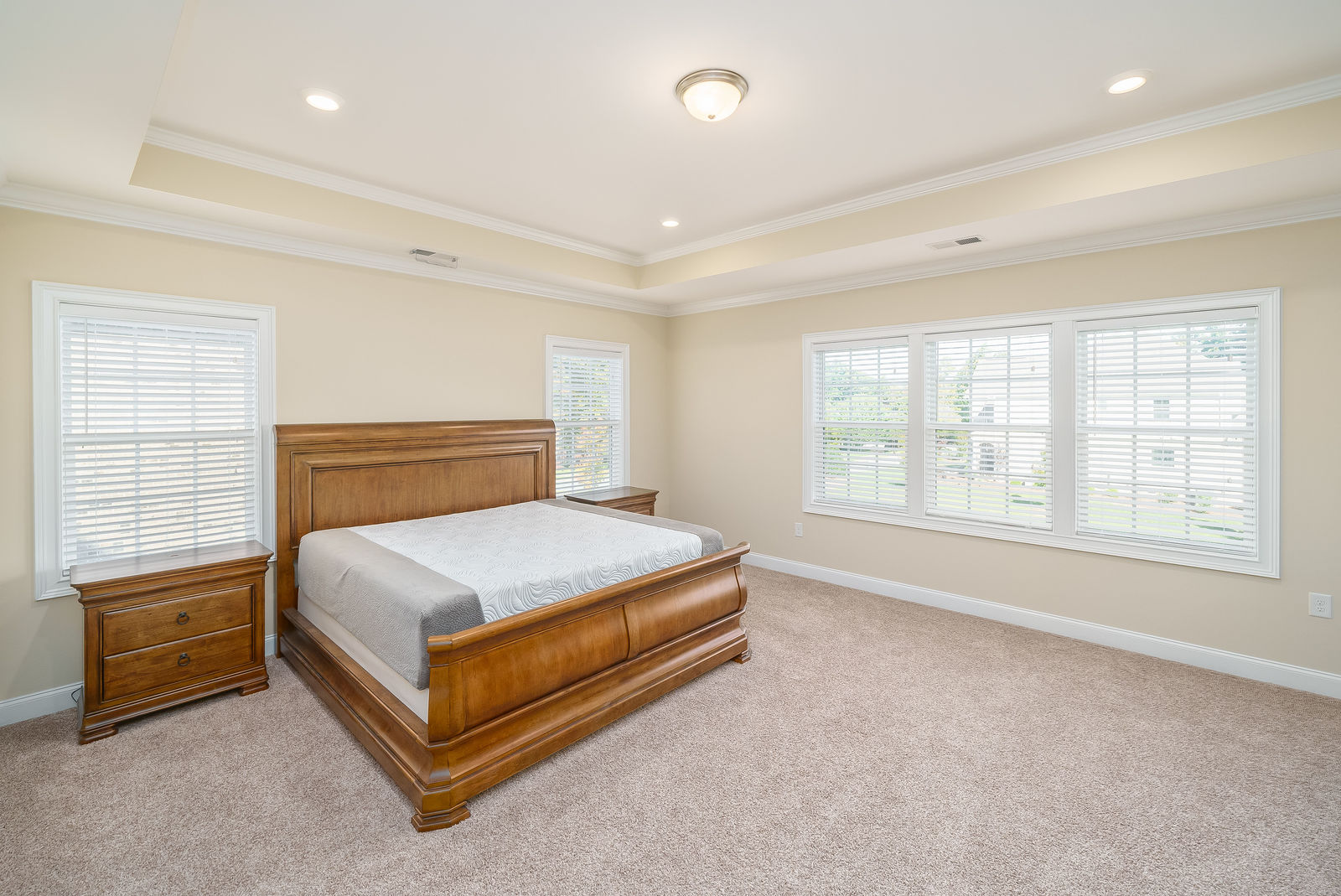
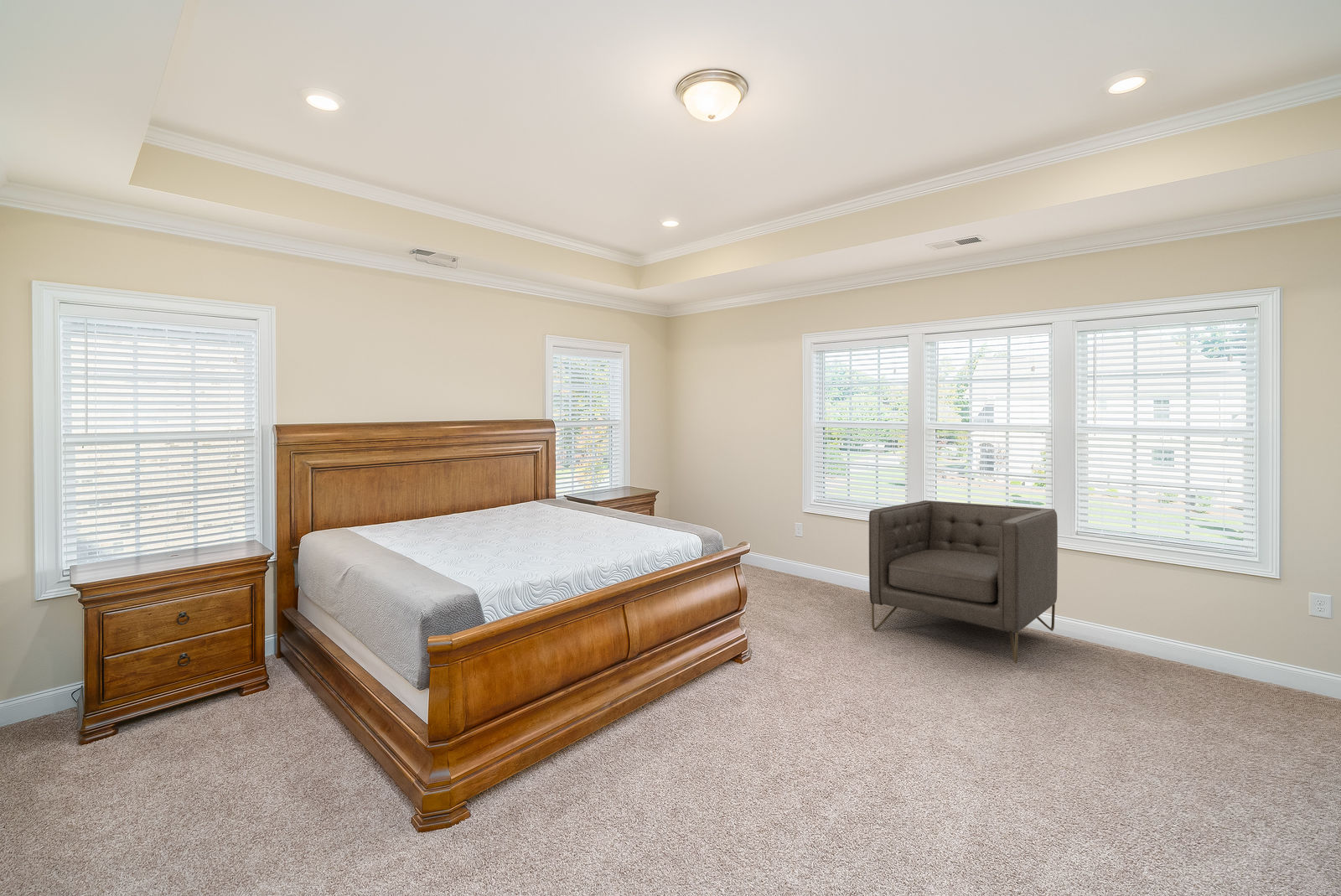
+ chair [868,500,1059,666]
